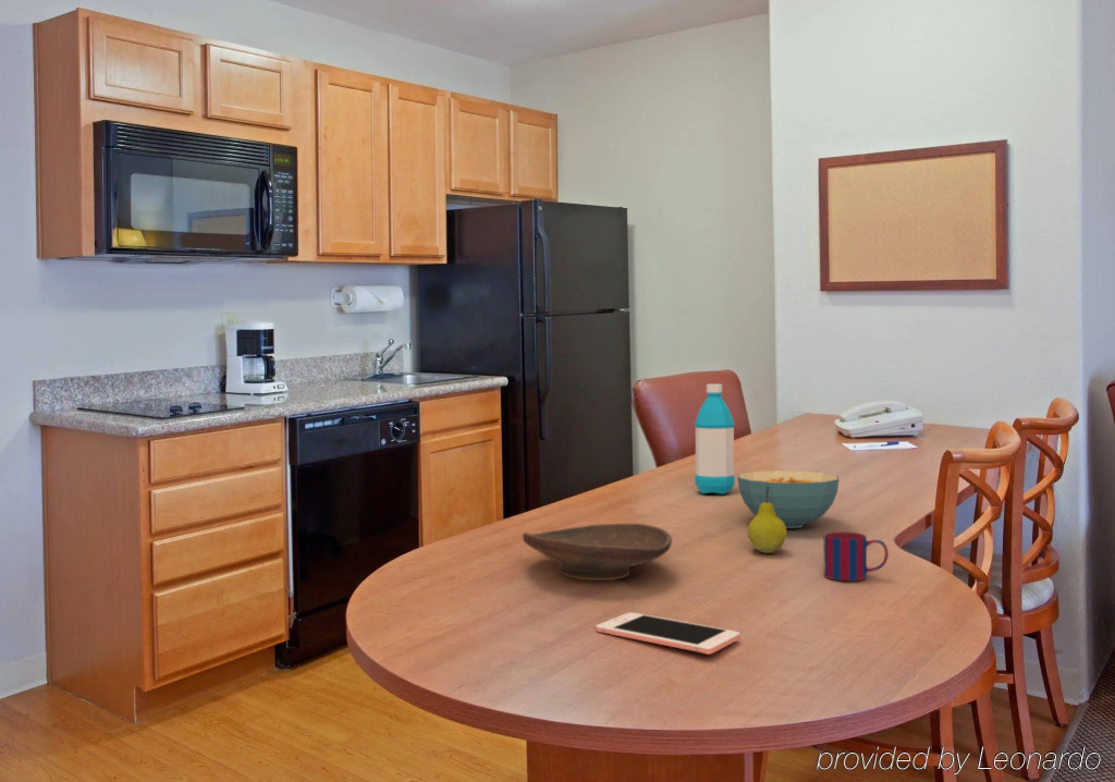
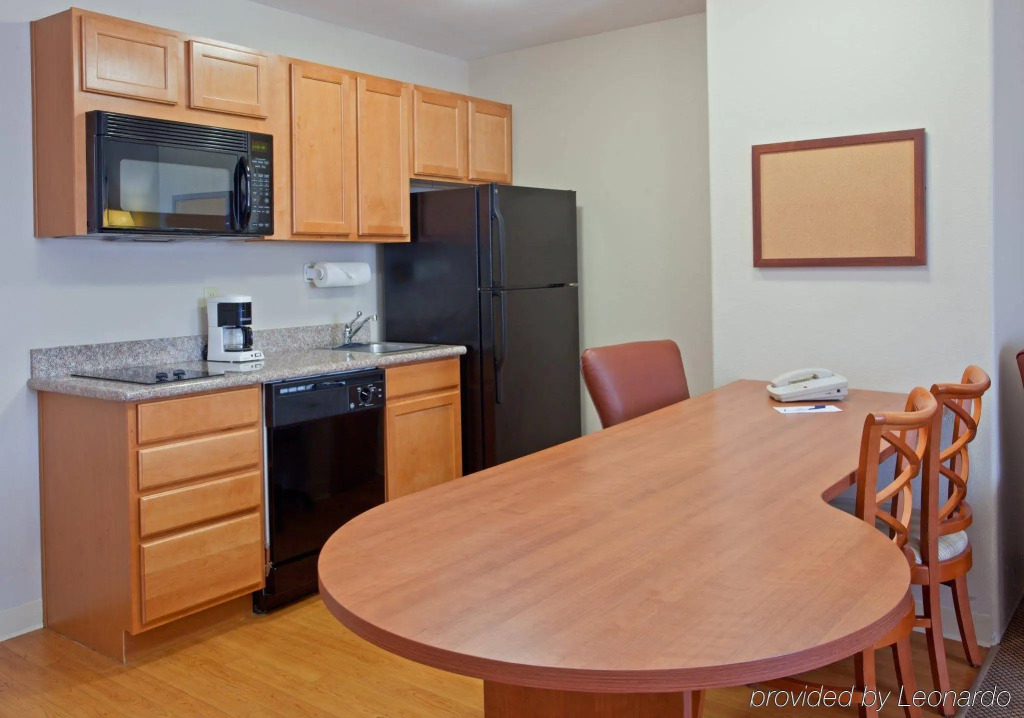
- cell phone [595,611,740,656]
- water bottle [694,383,736,496]
- mug [823,530,890,582]
- fruit [746,487,787,554]
- decorative bowl [522,523,673,582]
- cereal bowl [736,469,841,529]
